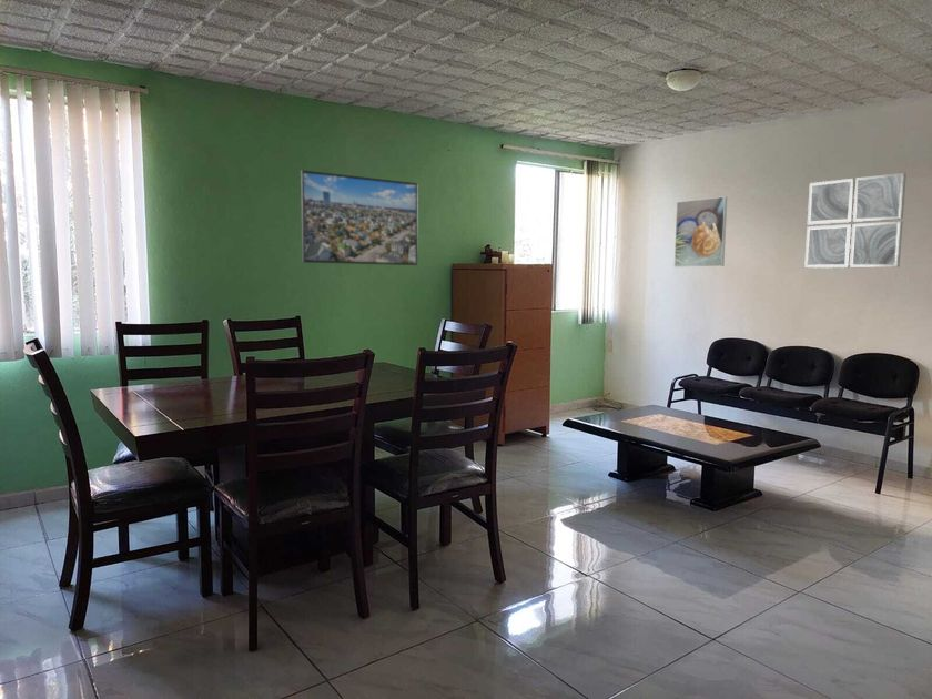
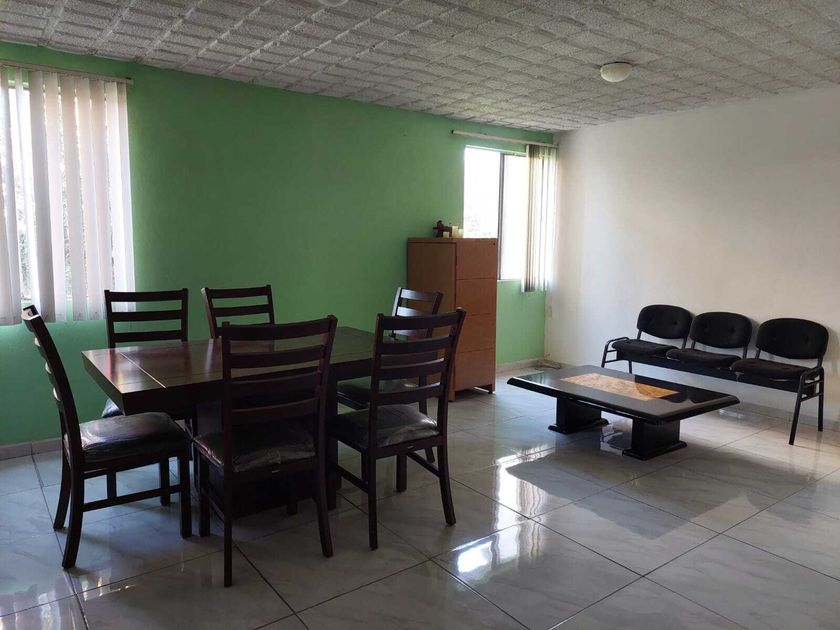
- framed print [673,195,728,269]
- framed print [300,169,419,266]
- wall art [803,172,908,269]
